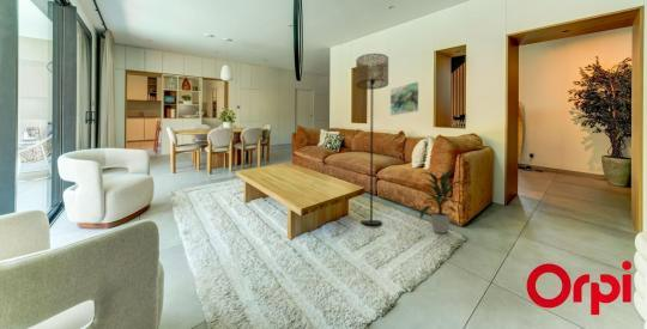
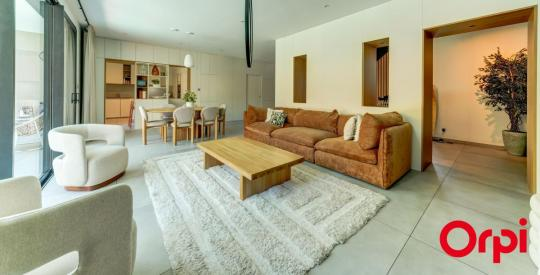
- indoor plant [418,165,468,234]
- floor lamp [355,53,389,226]
- wall art [389,81,419,116]
